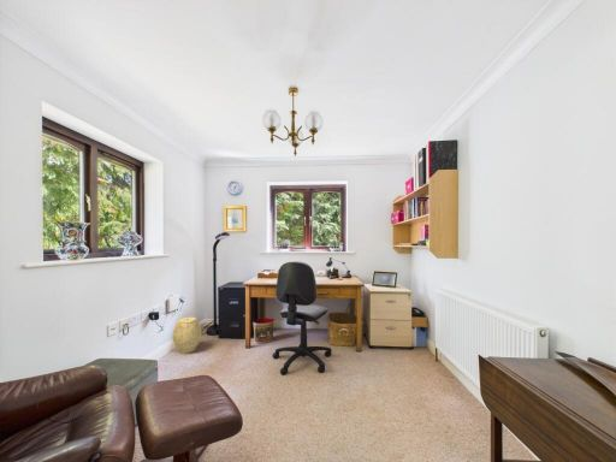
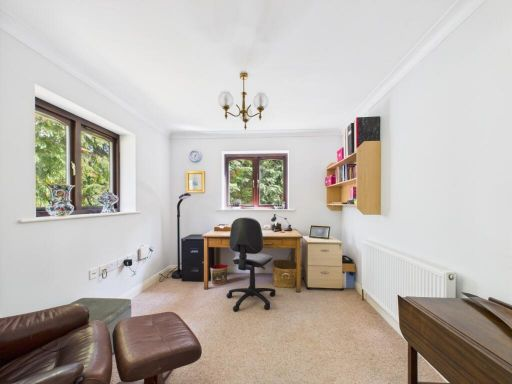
- woven basket [172,316,202,355]
